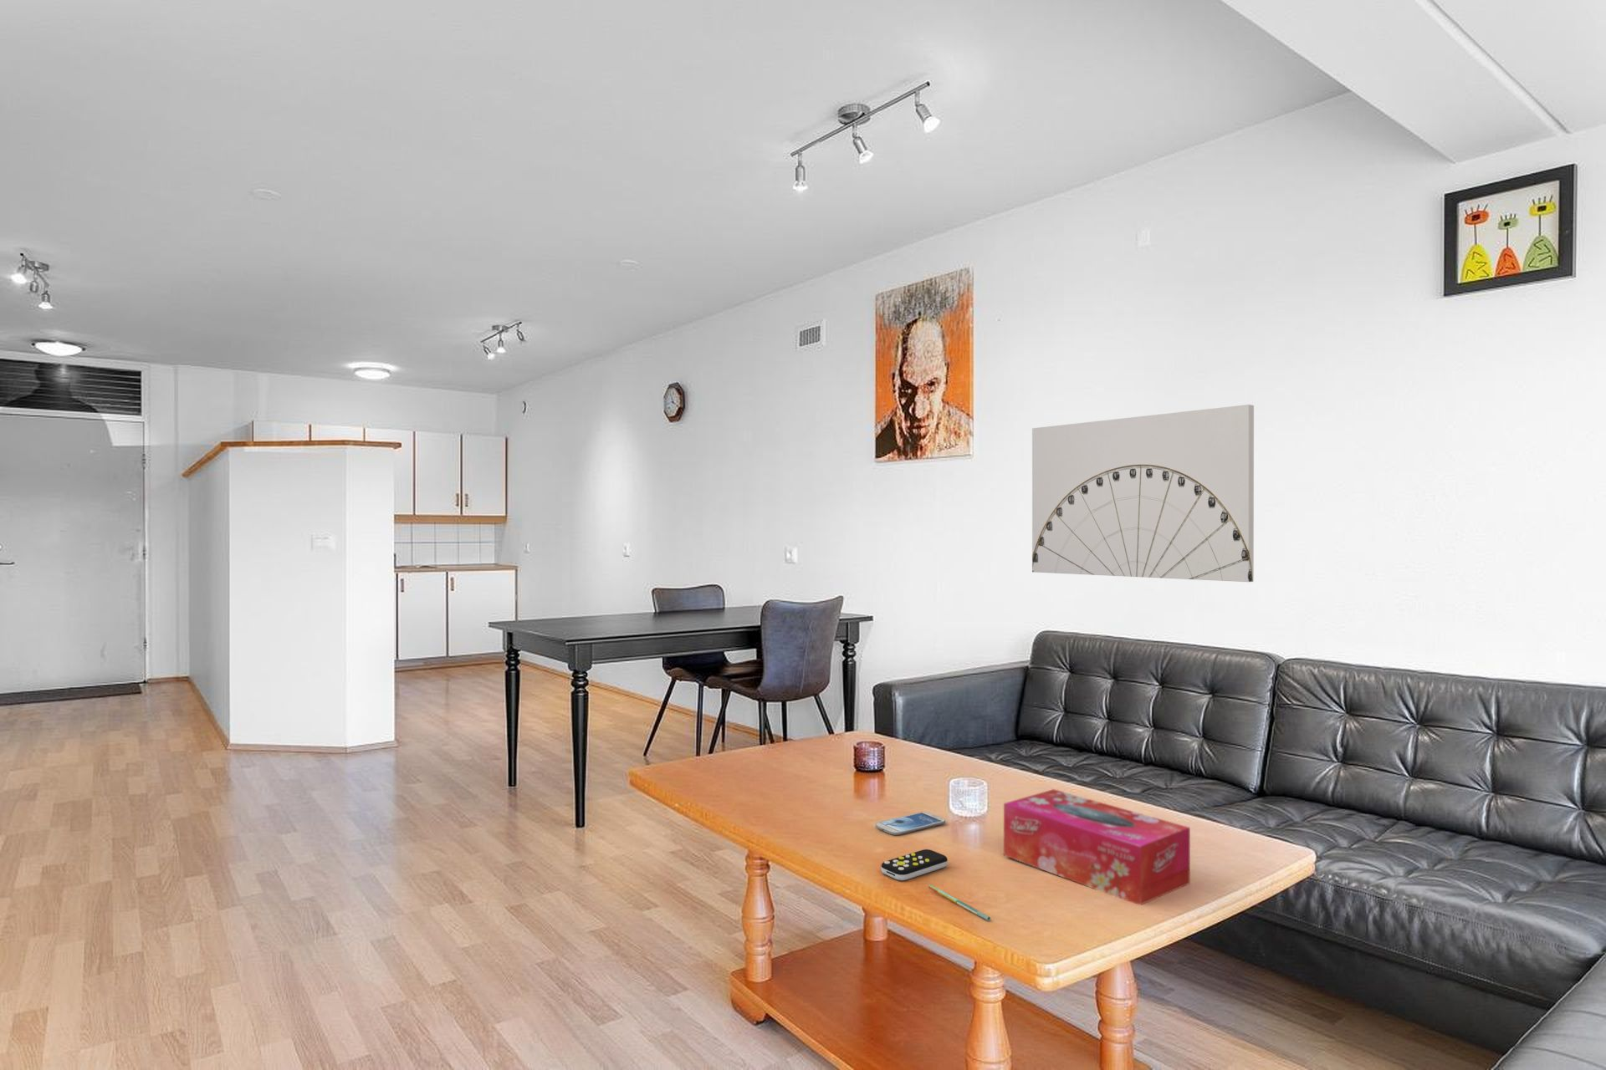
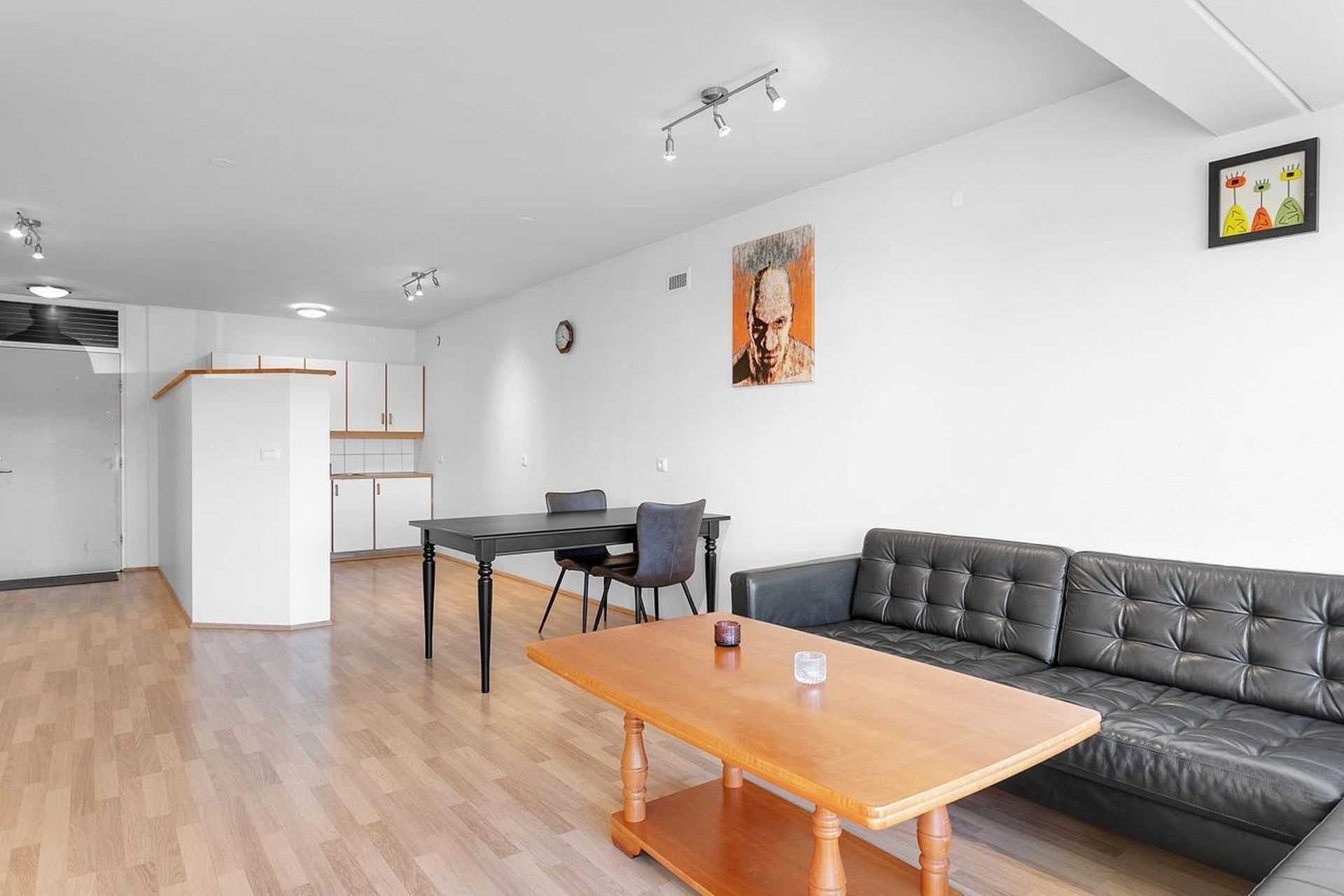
- remote control [881,848,949,881]
- pen [927,884,992,922]
- smartphone [874,811,946,836]
- tissue box [1003,788,1191,906]
- wall art [1031,404,1255,583]
